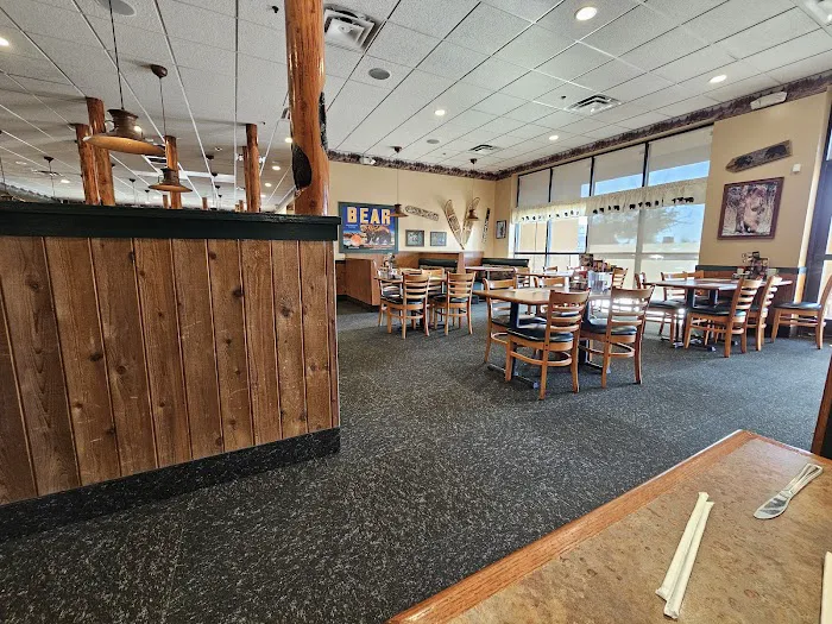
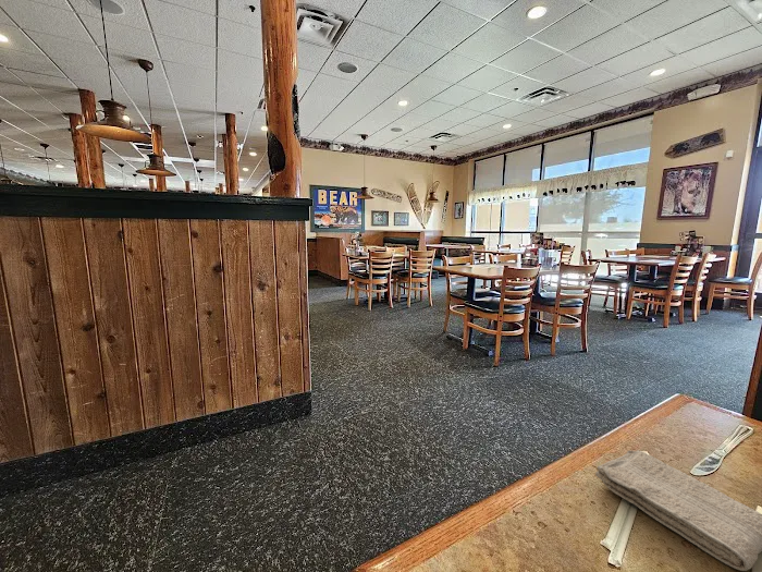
+ washcloth [594,449,762,572]
